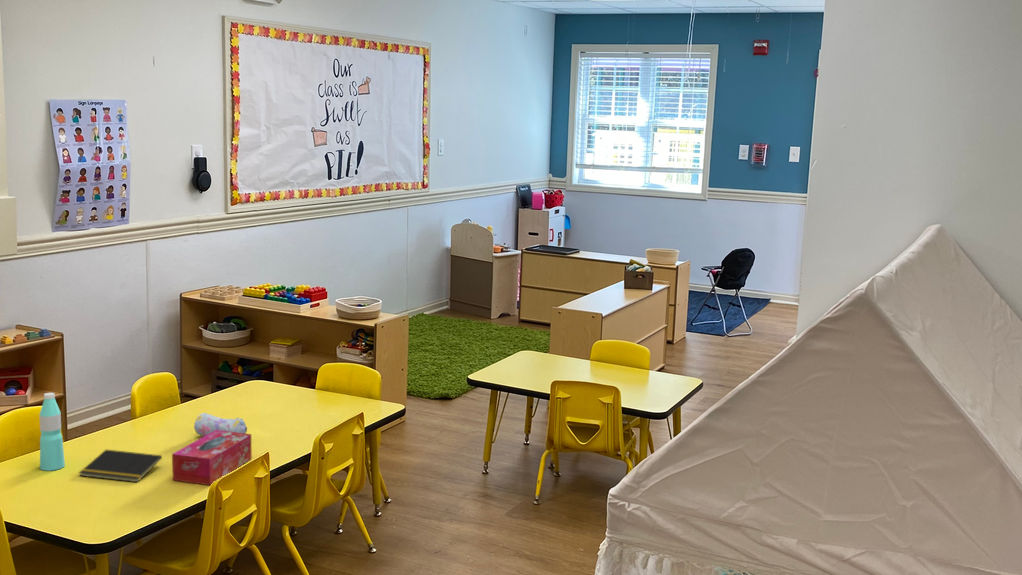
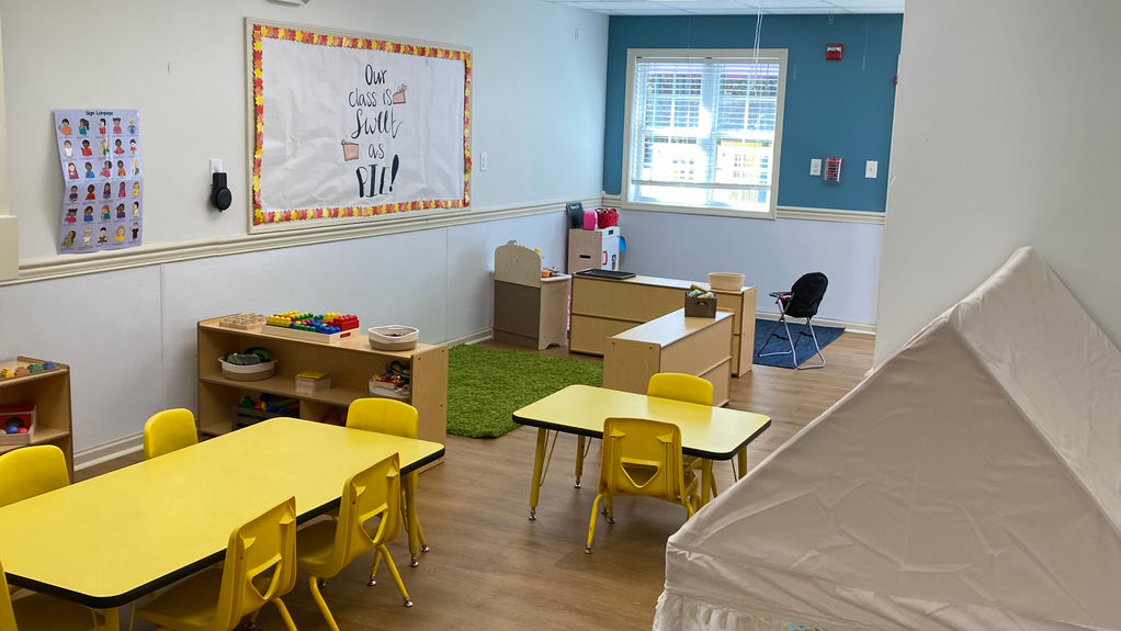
- pencil case [193,412,248,437]
- water bottle [39,392,66,472]
- tissue box [171,430,252,486]
- notepad [78,449,163,483]
